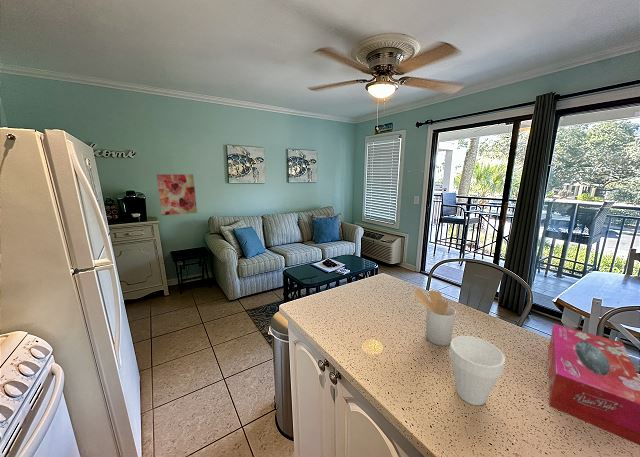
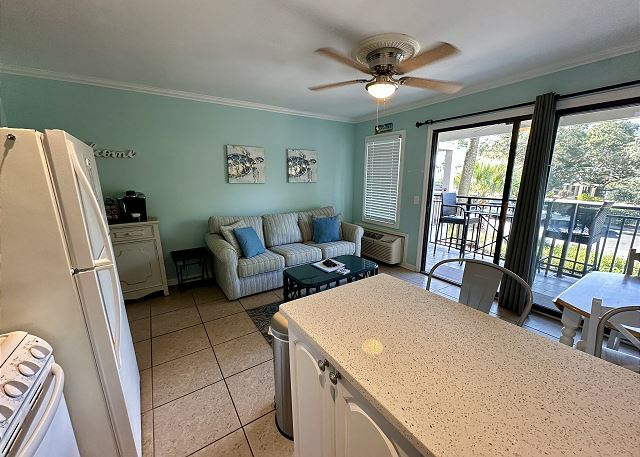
- wall art [156,173,198,216]
- cup [448,335,506,406]
- utensil holder [412,287,457,347]
- tissue box [547,323,640,446]
